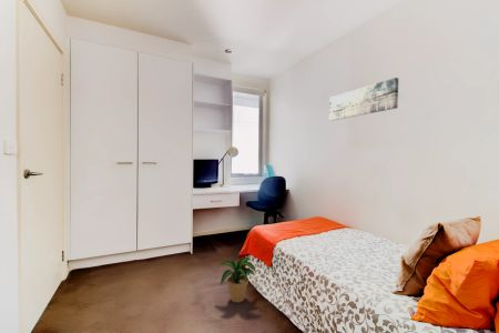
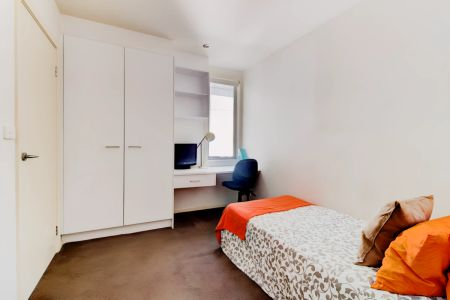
- wall art [328,77,399,122]
- potted plant [215,255,257,304]
